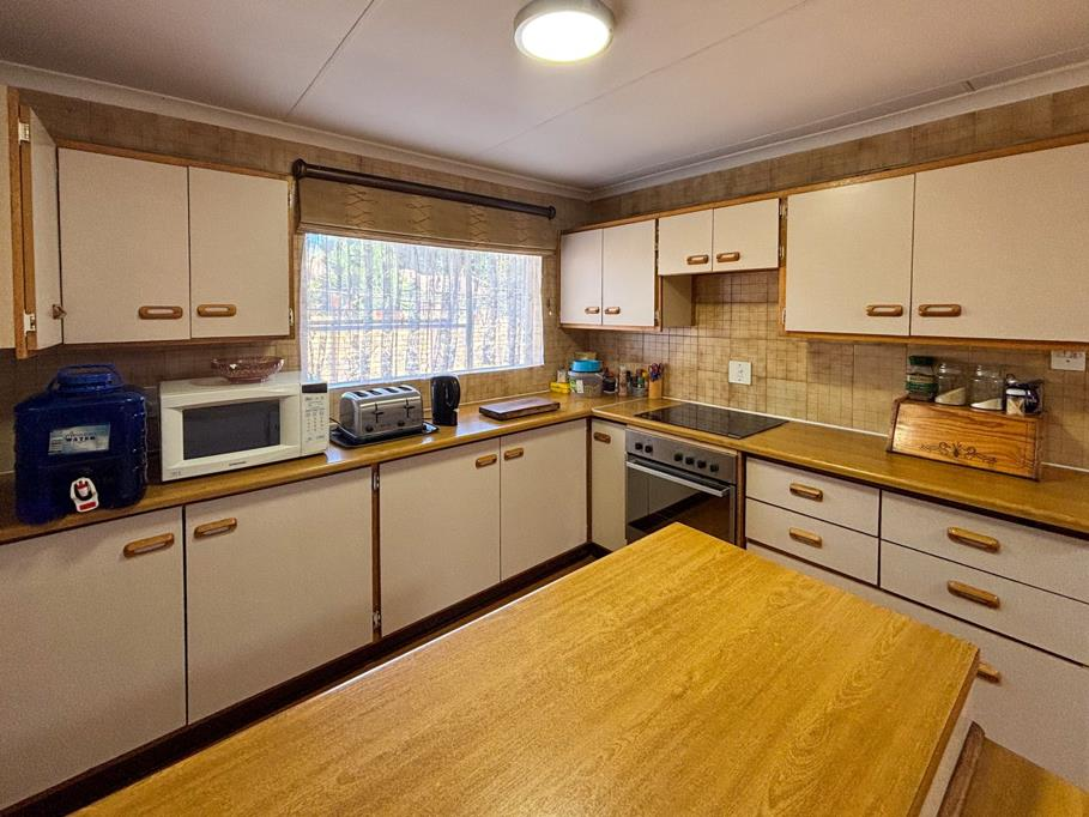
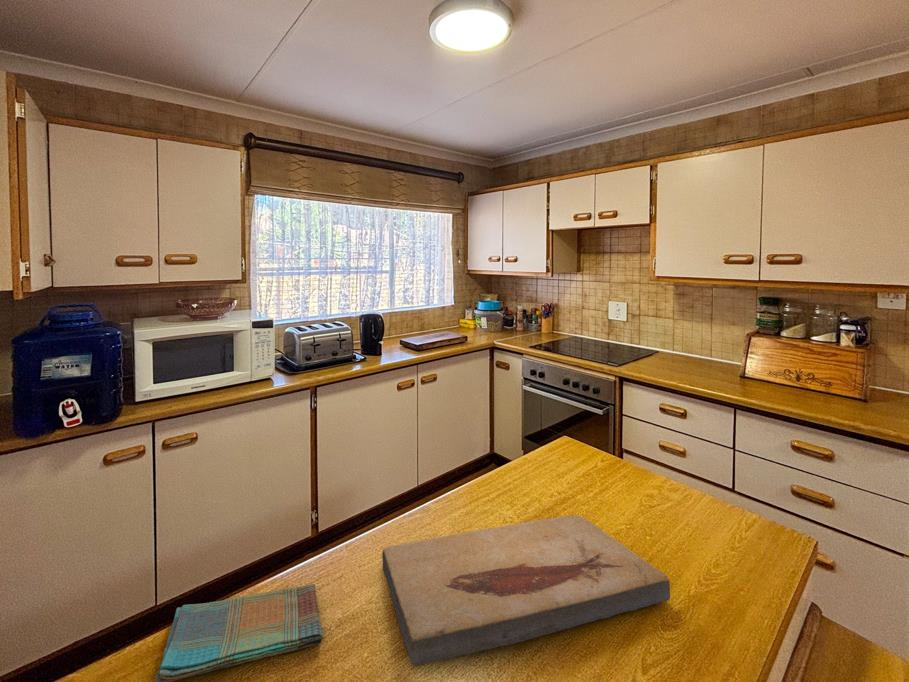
+ fish fossil [381,514,671,667]
+ dish towel [154,583,324,682]
